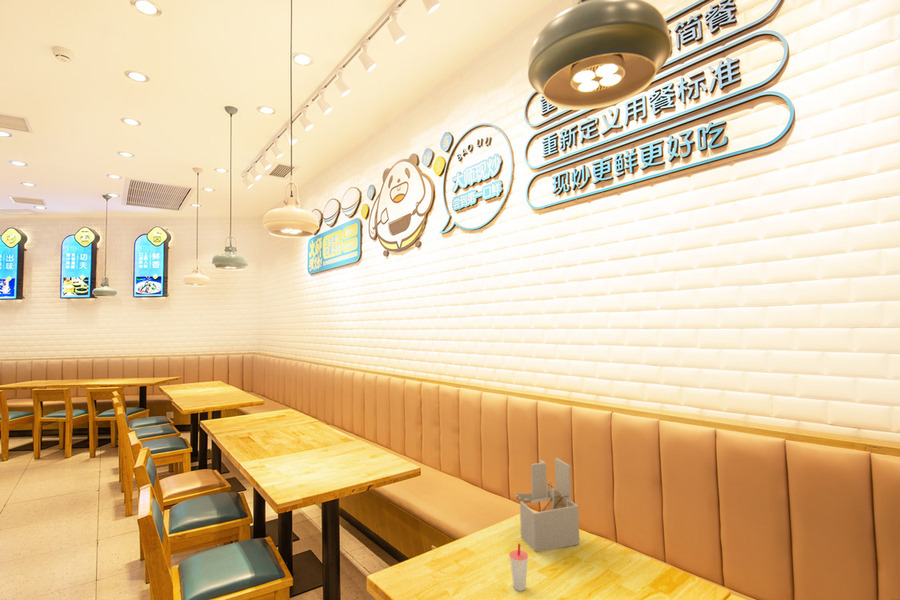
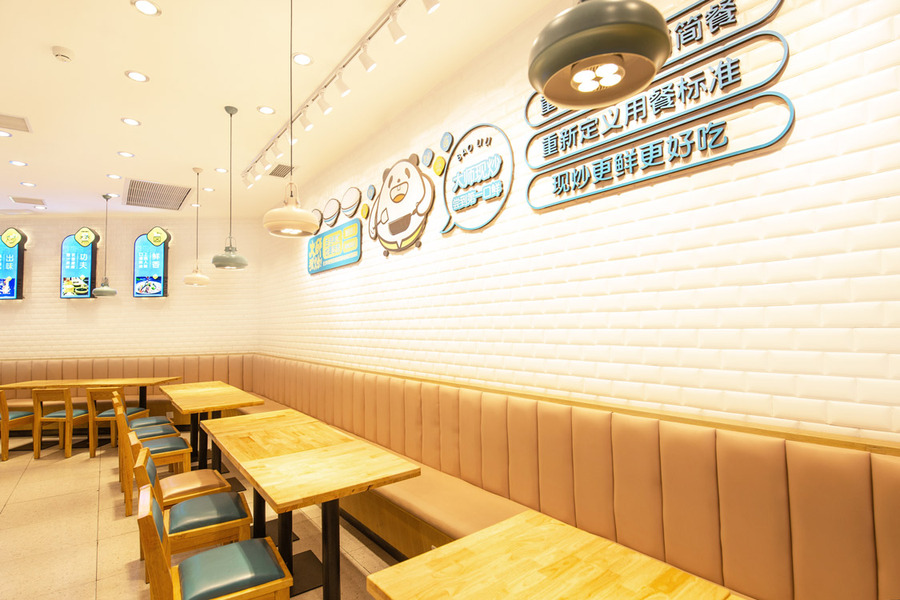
- utensil holder [515,457,581,553]
- cup [508,543,529,592]
